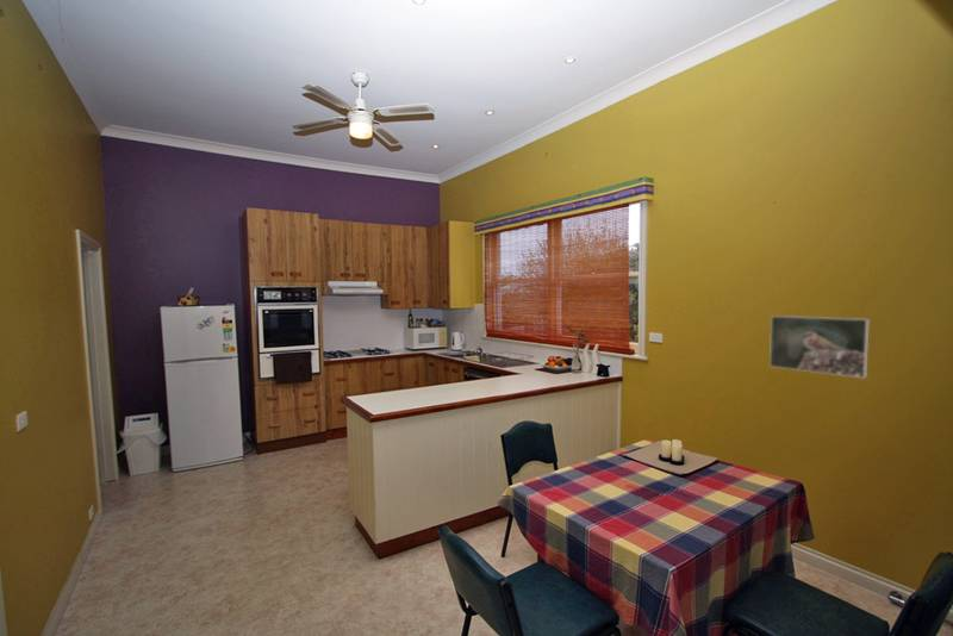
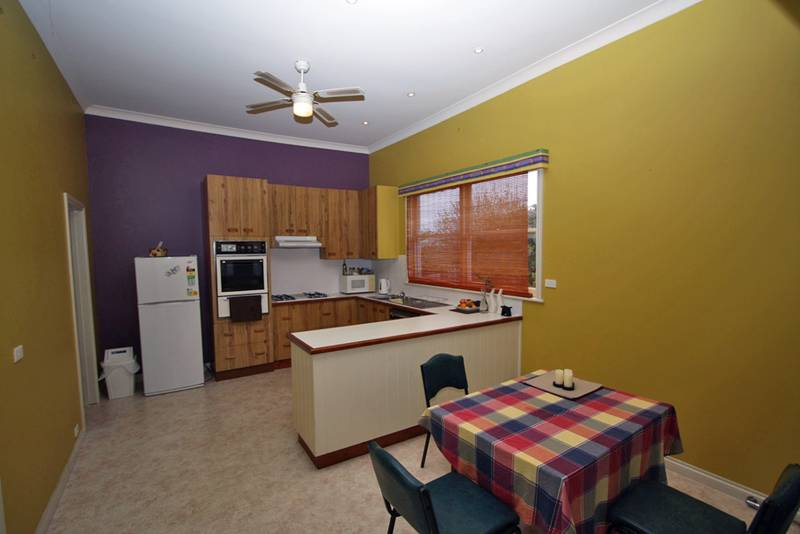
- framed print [768,314,871,380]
